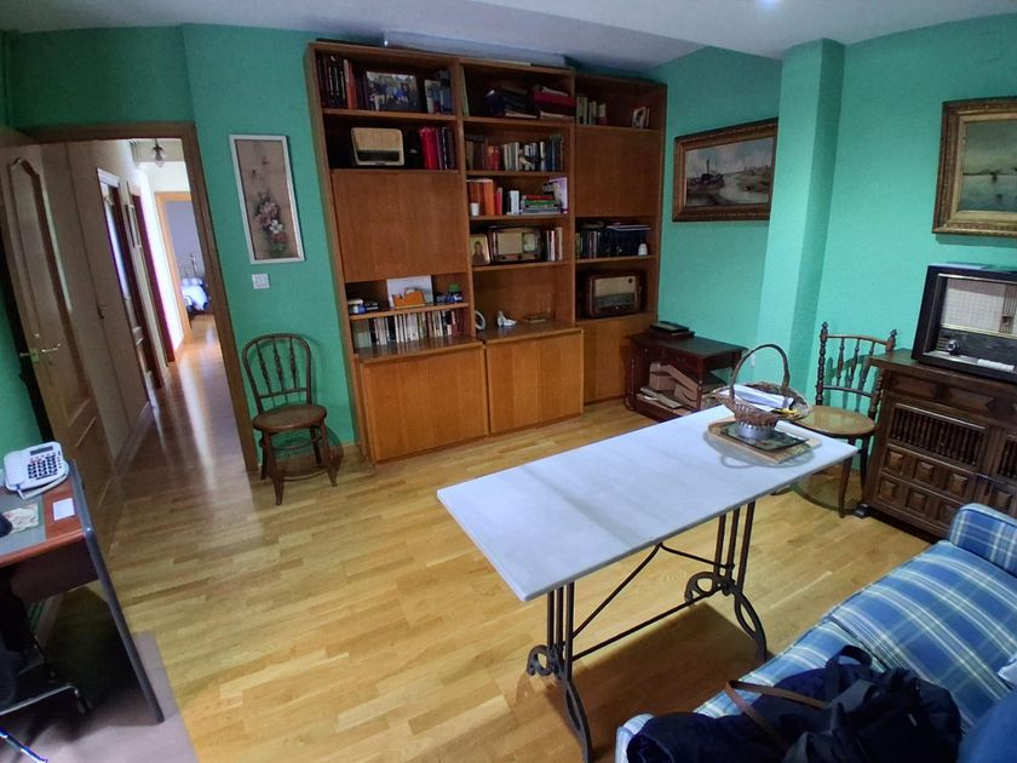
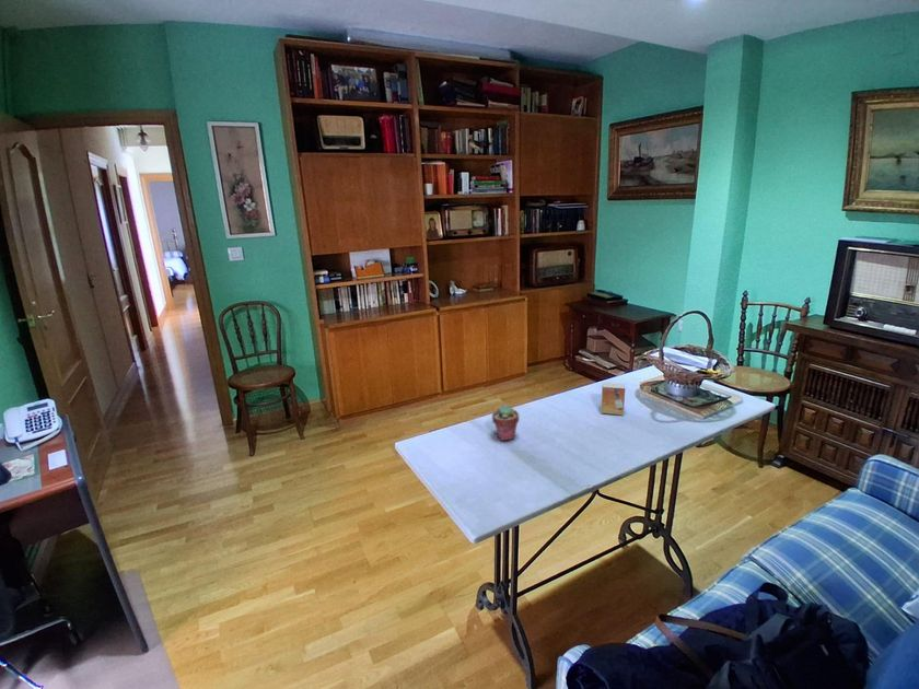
+ potted succulent [491,404,520,442]
+ small box [600,382,626,416]
